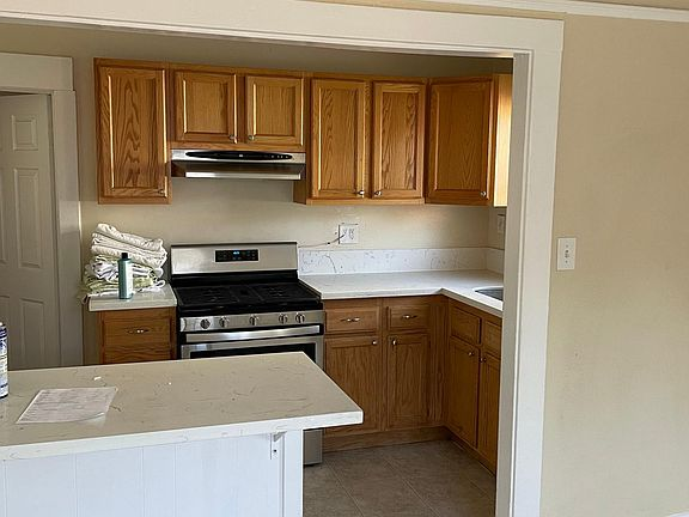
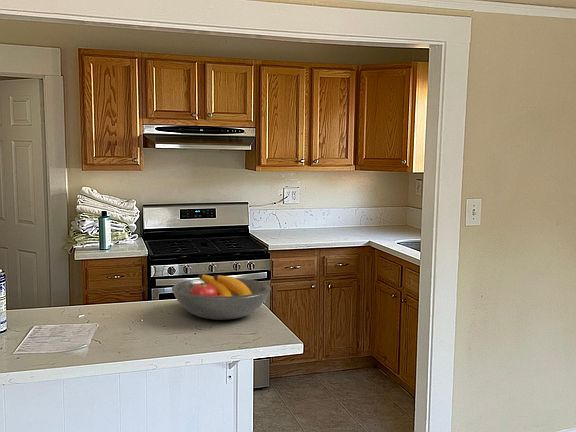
+ fruit bowl [171,273,272,321]
